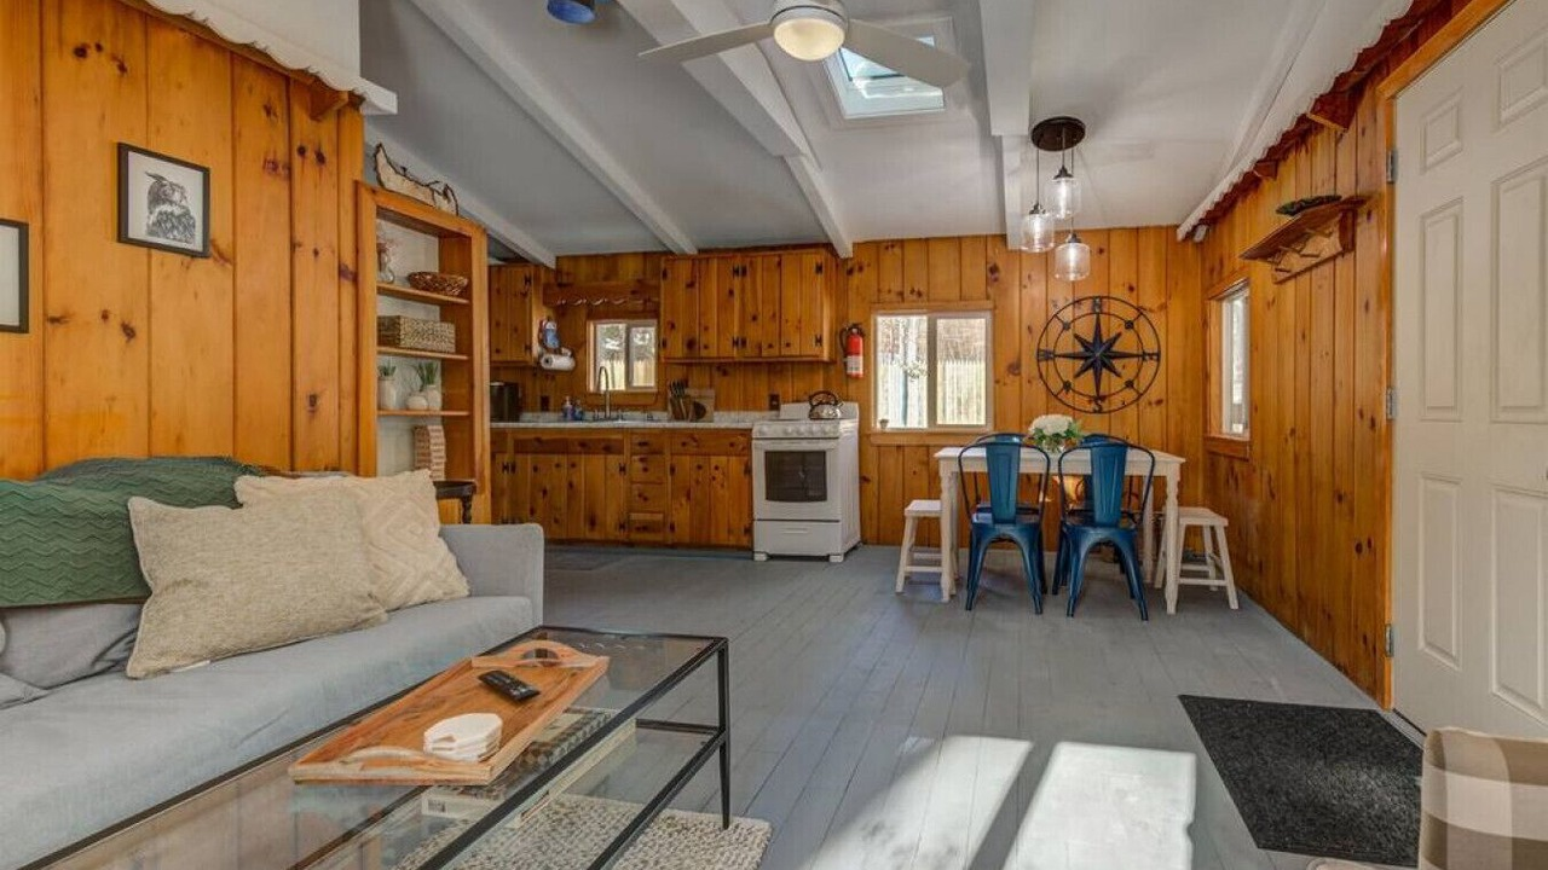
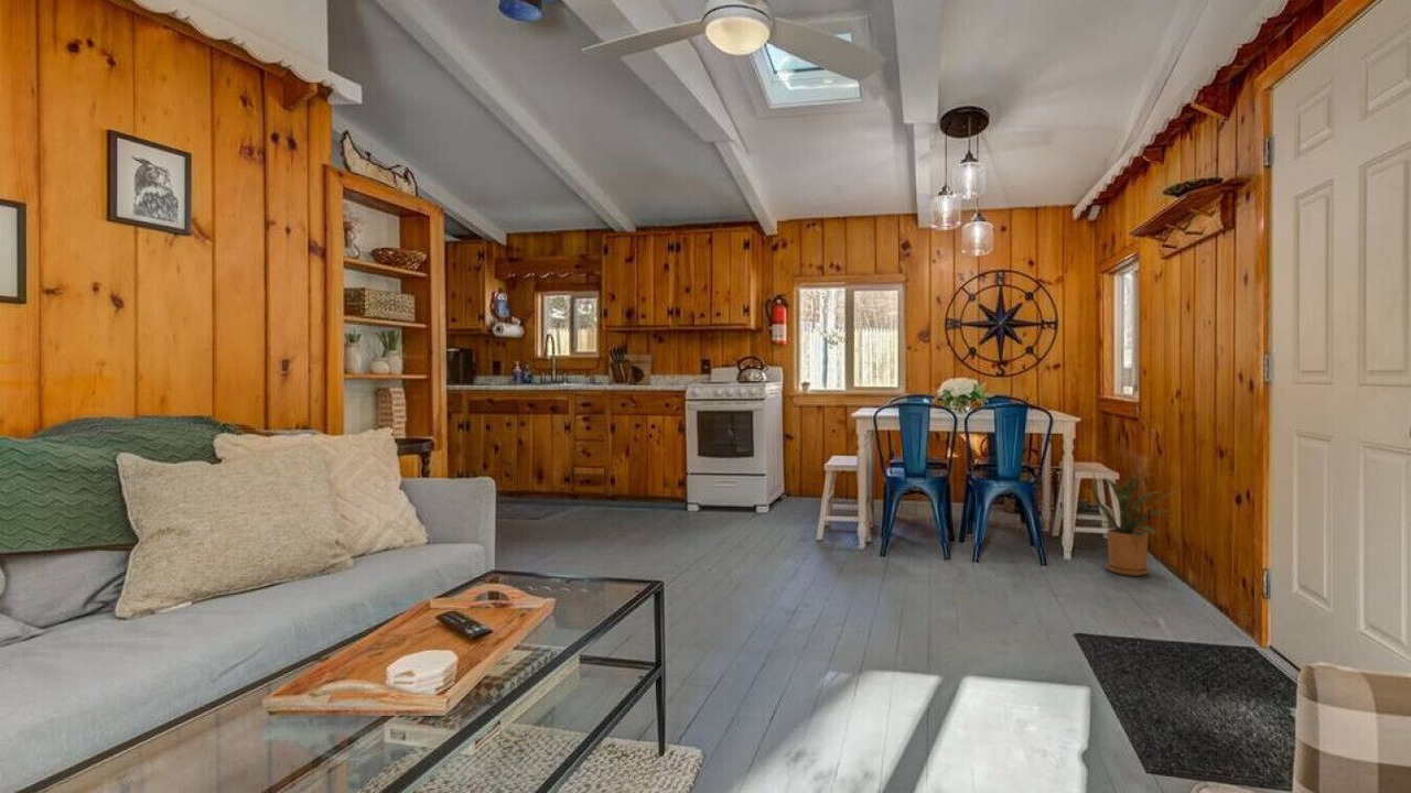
+ house plant [1090,472,1182,577]
